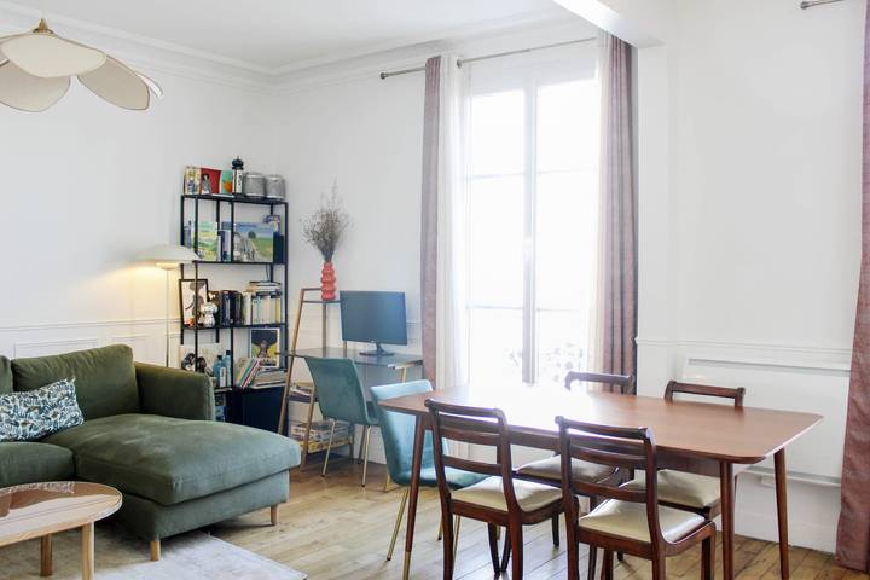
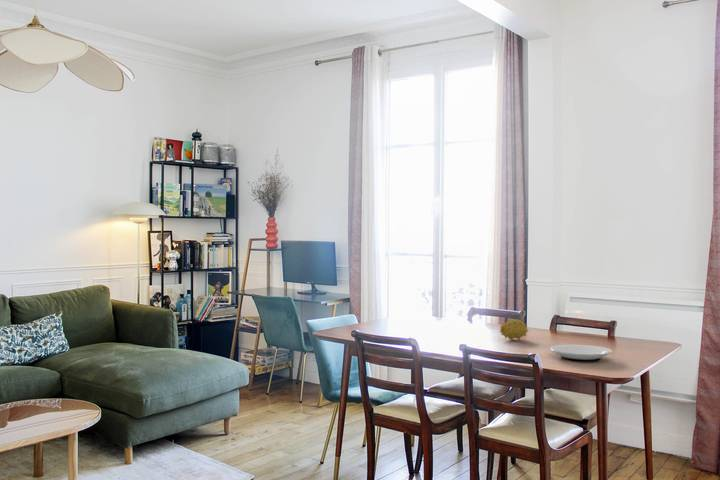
+ plate [549,344,613,363]
+ fruit [499,317,529,341]
